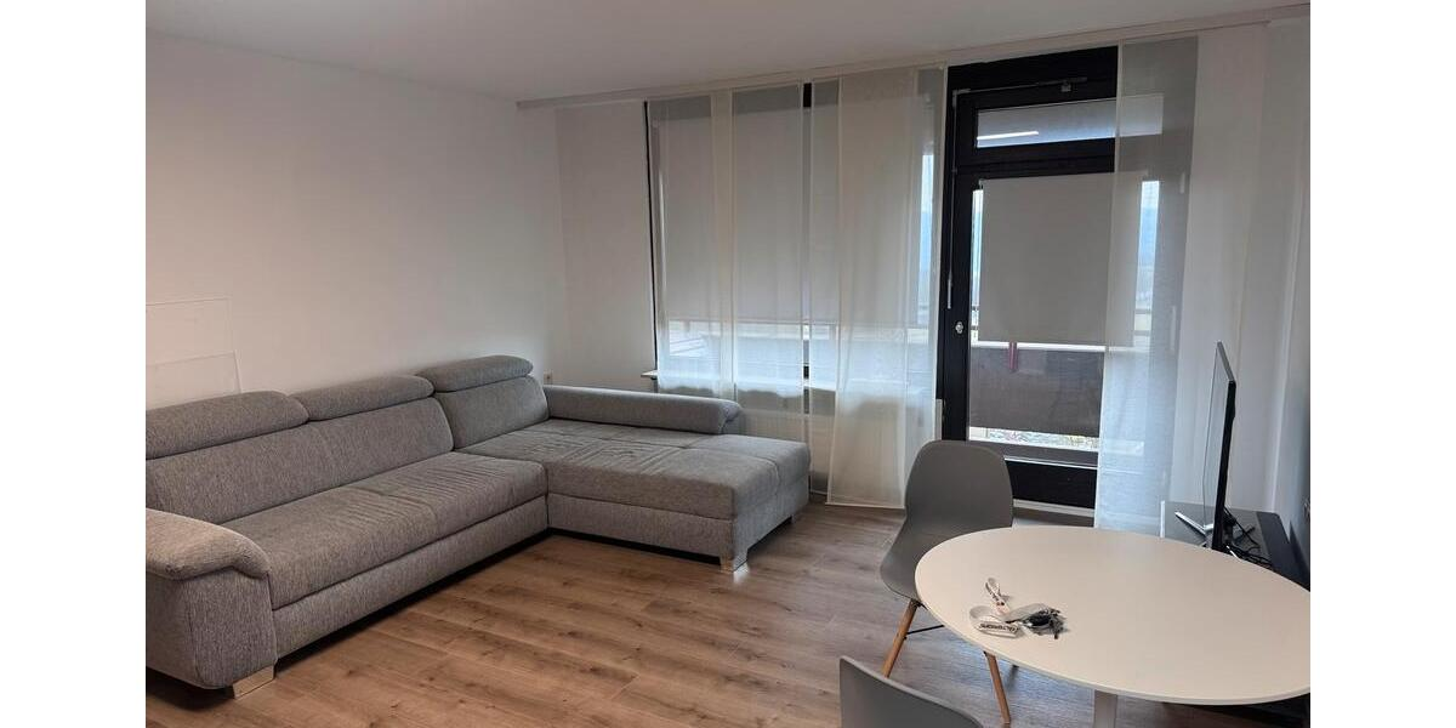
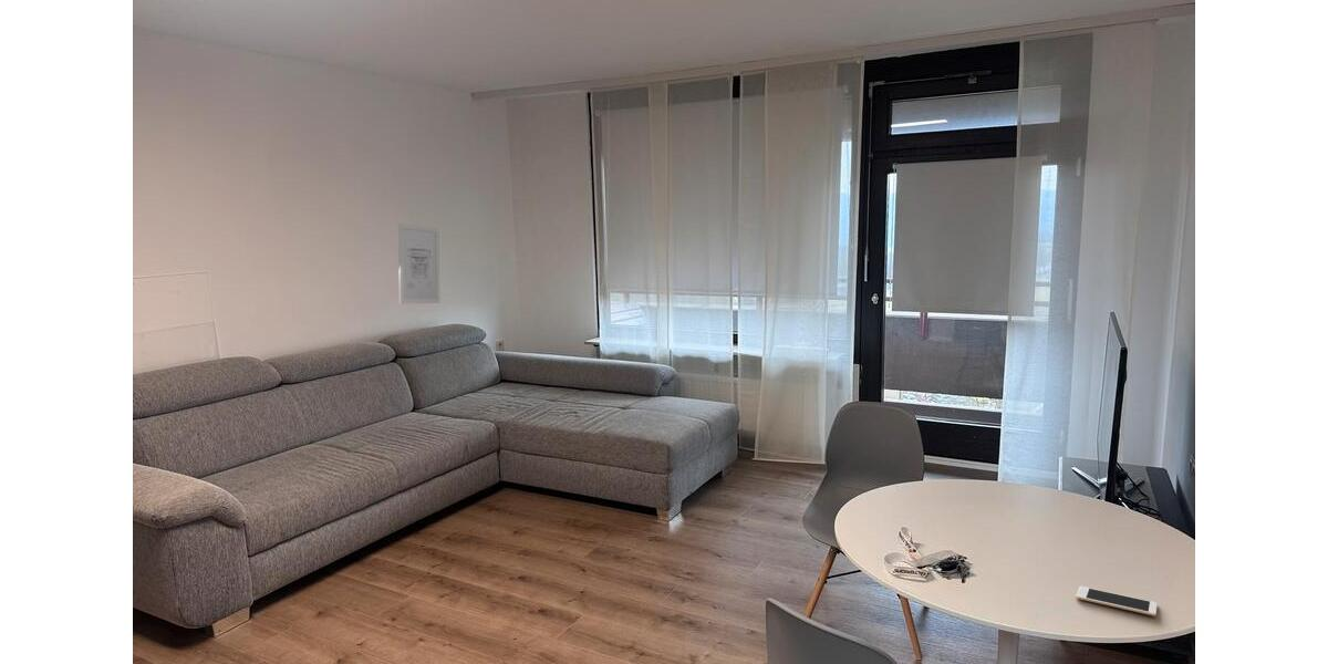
+ cell phone [1075,585,1159,618]
+ wall art [397,222,440,305]
